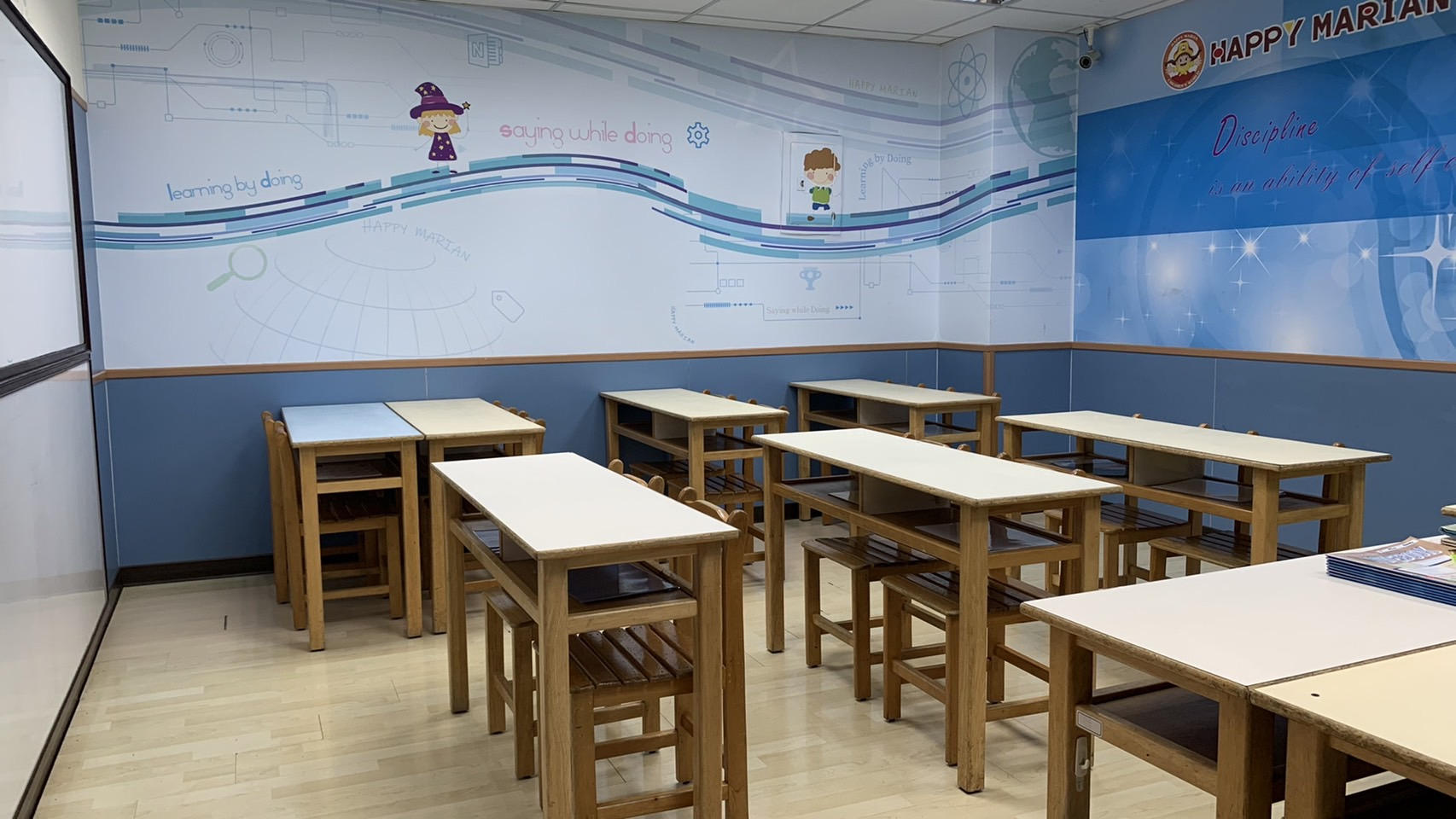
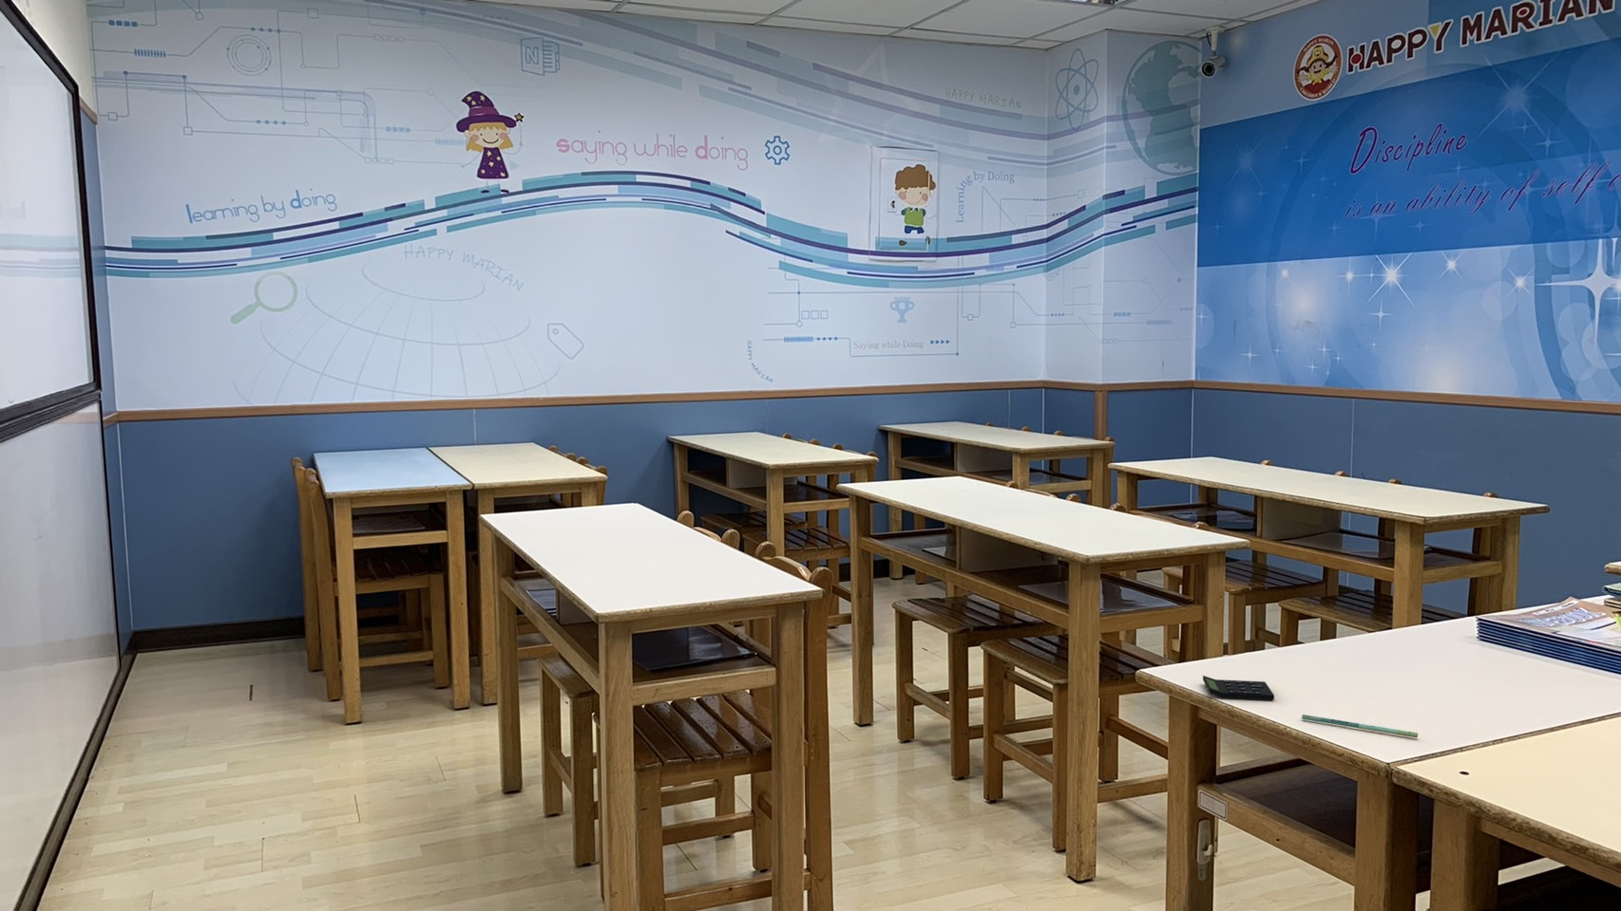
+ pen [1300,714,1418,740]
+ calculator [1202,675,1275,701]
